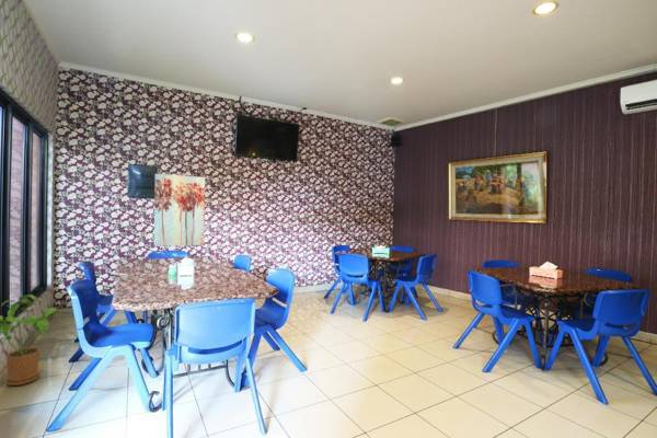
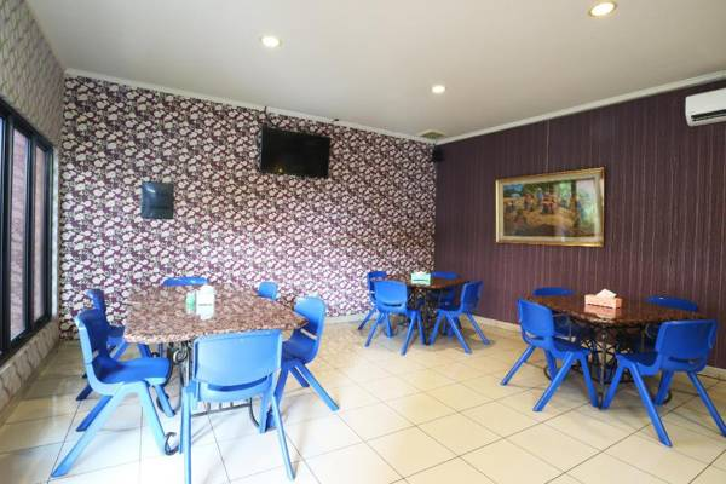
- wall art [153,173,206,247]
- house plant [0,293,60,387]
